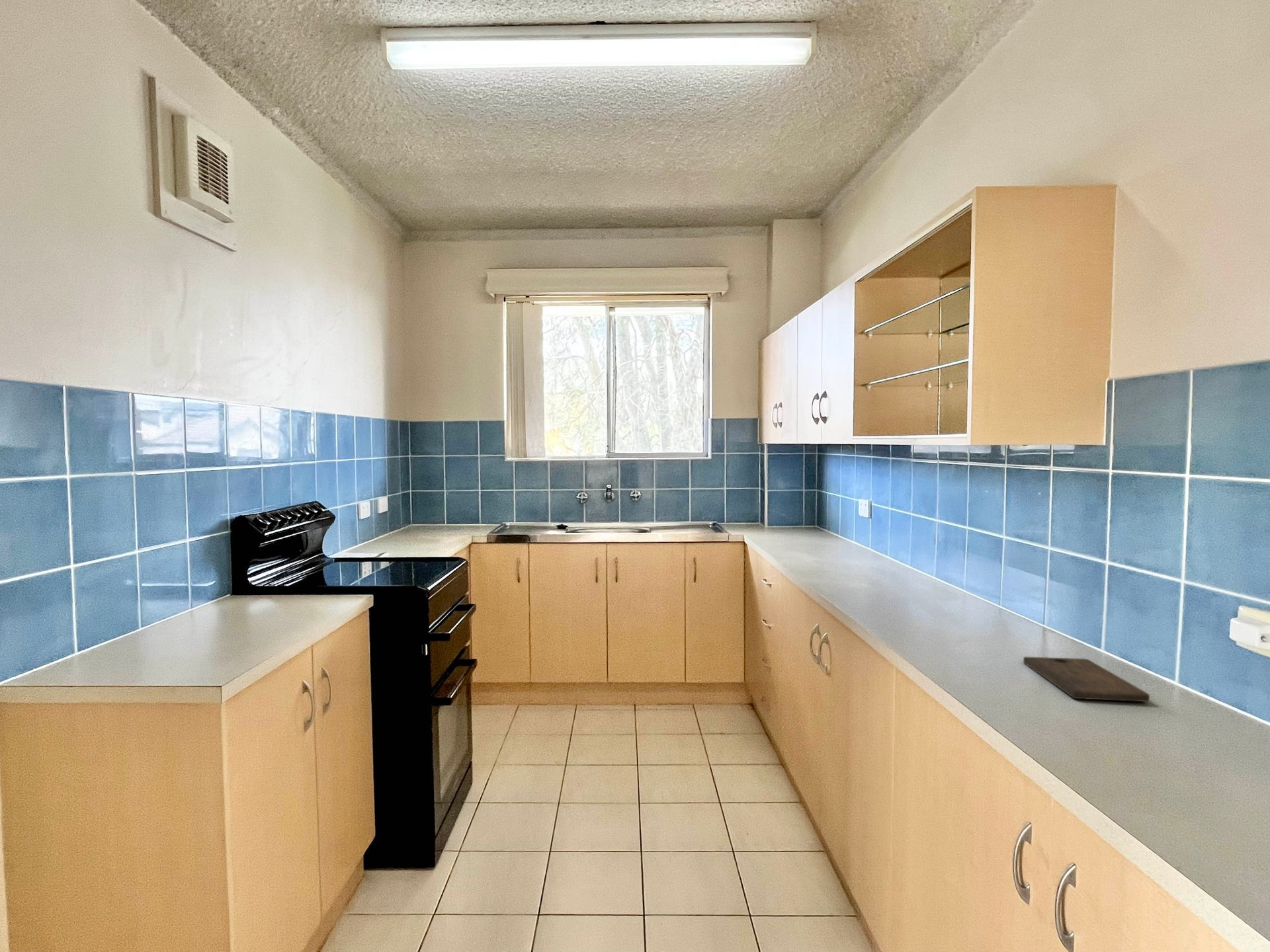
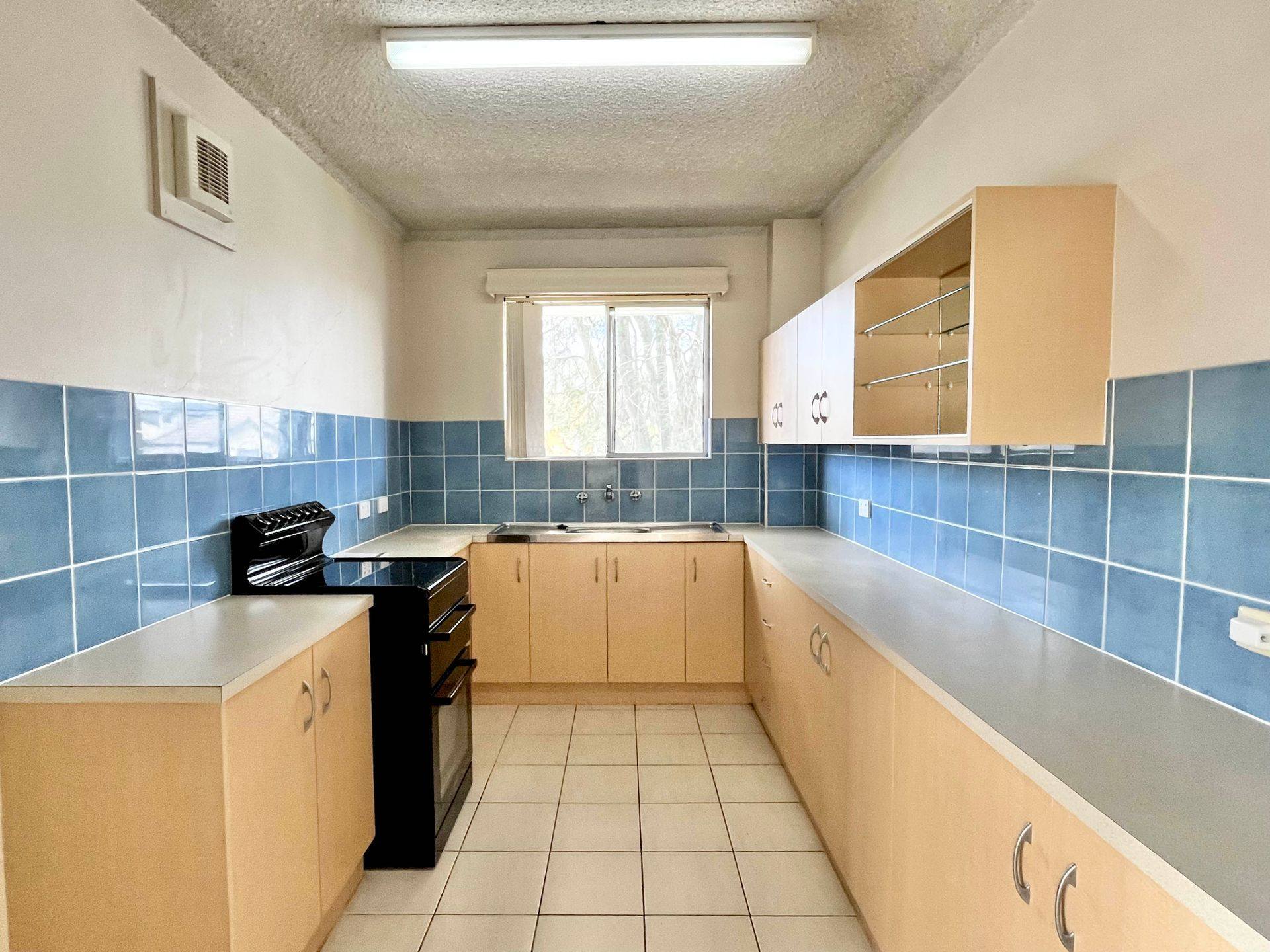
- cutting board [1023,656,1150,702]
